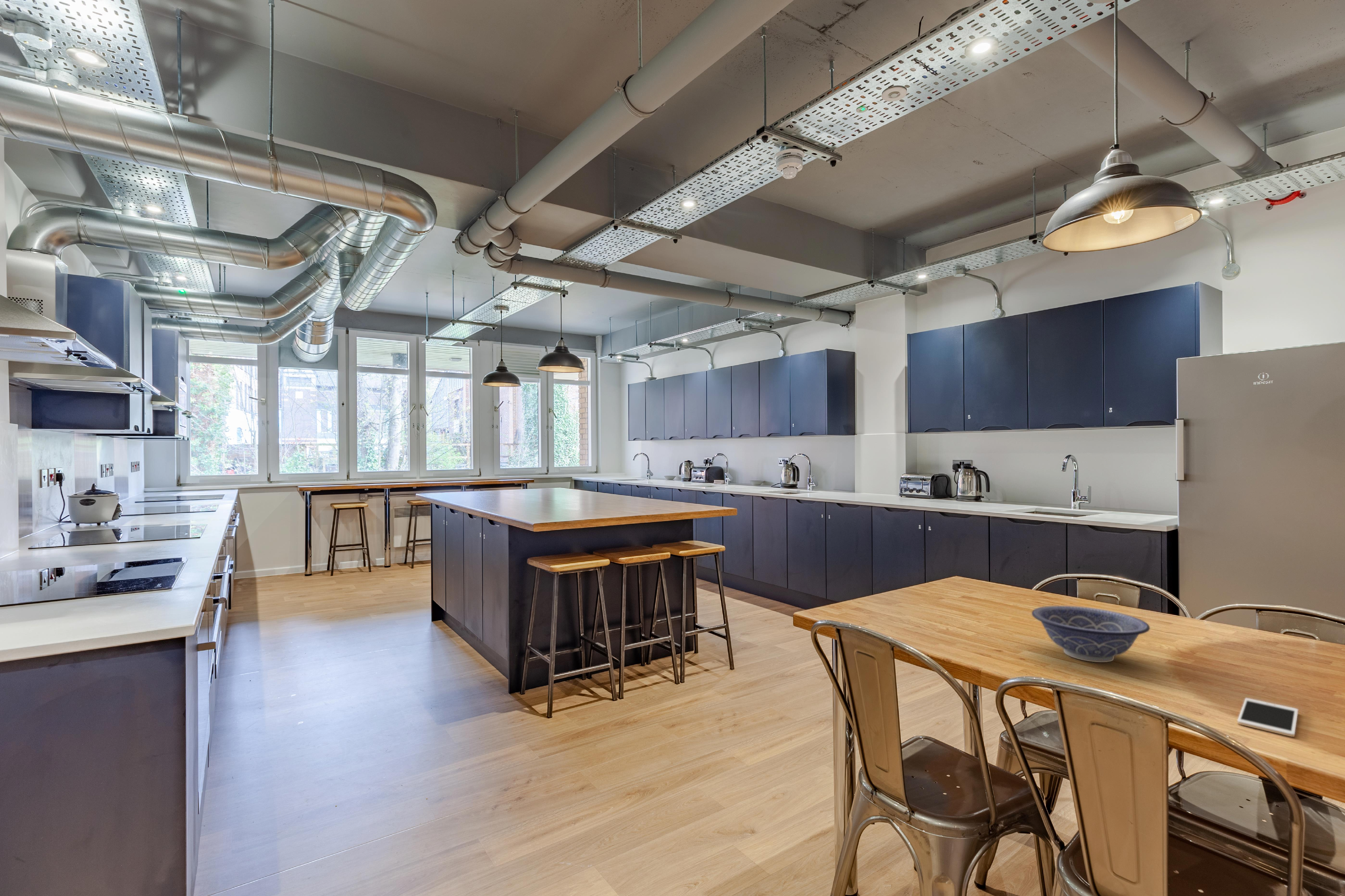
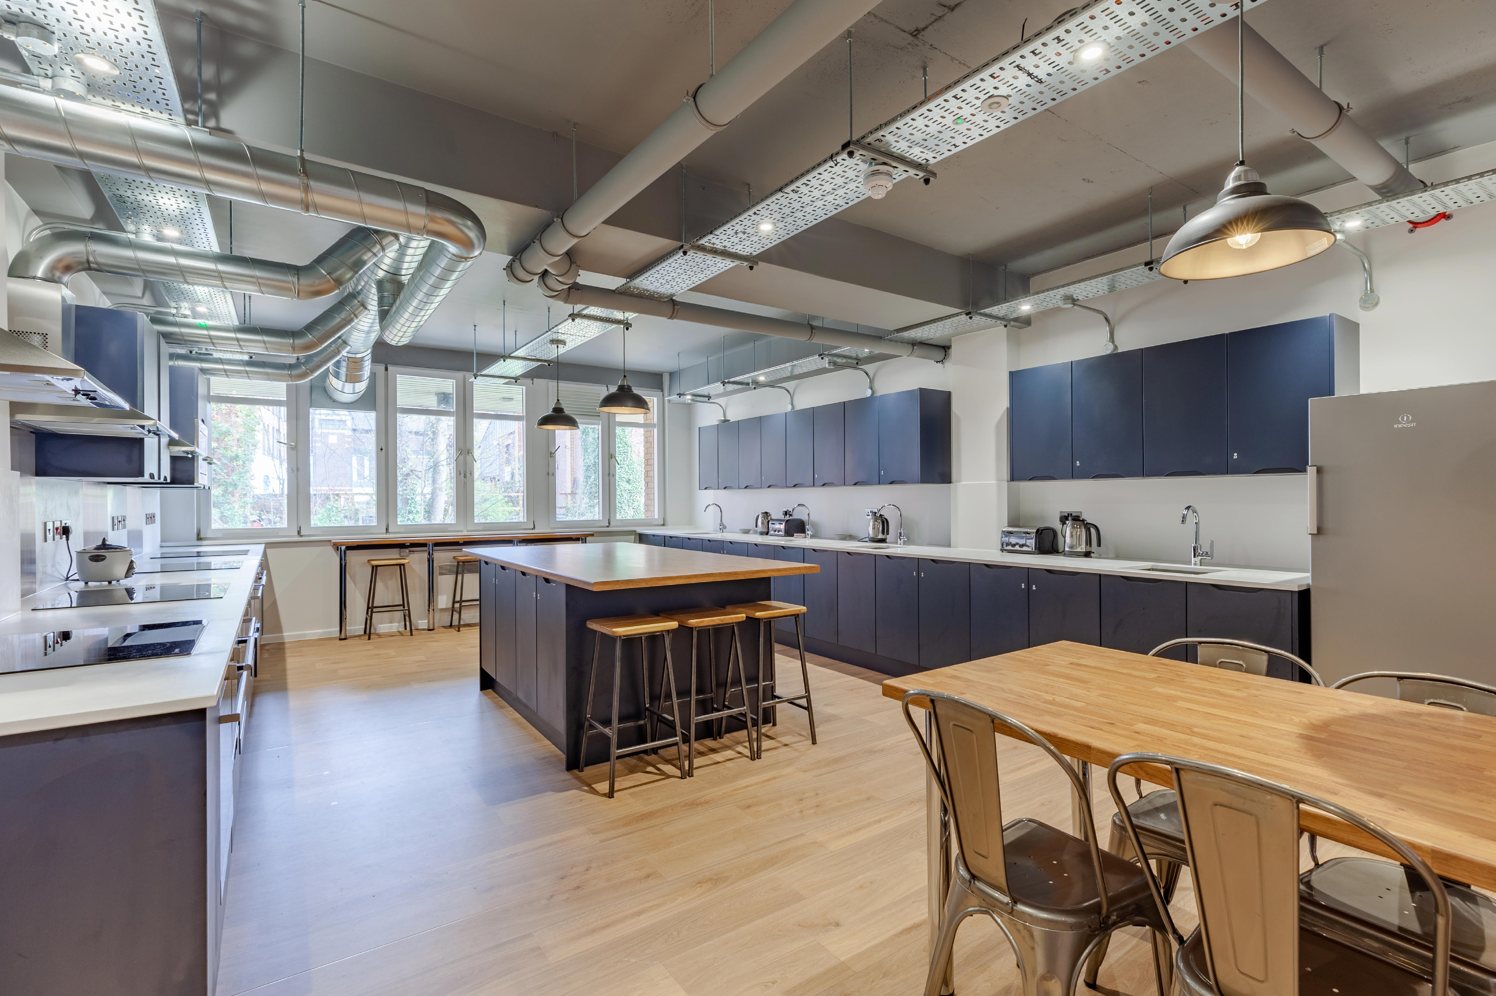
- decorative bowl [1031,606,1150,663]
- cell phone [1237,697,1299,737]
